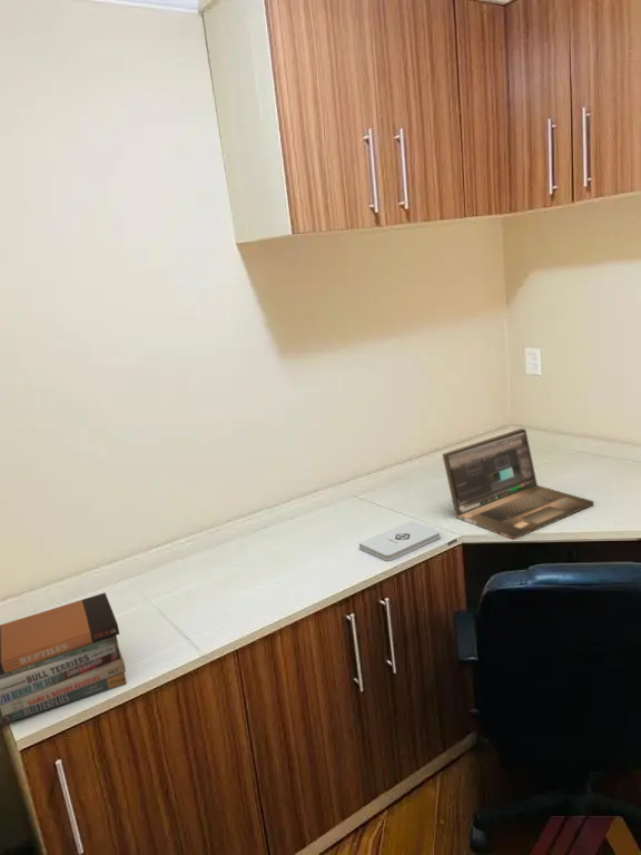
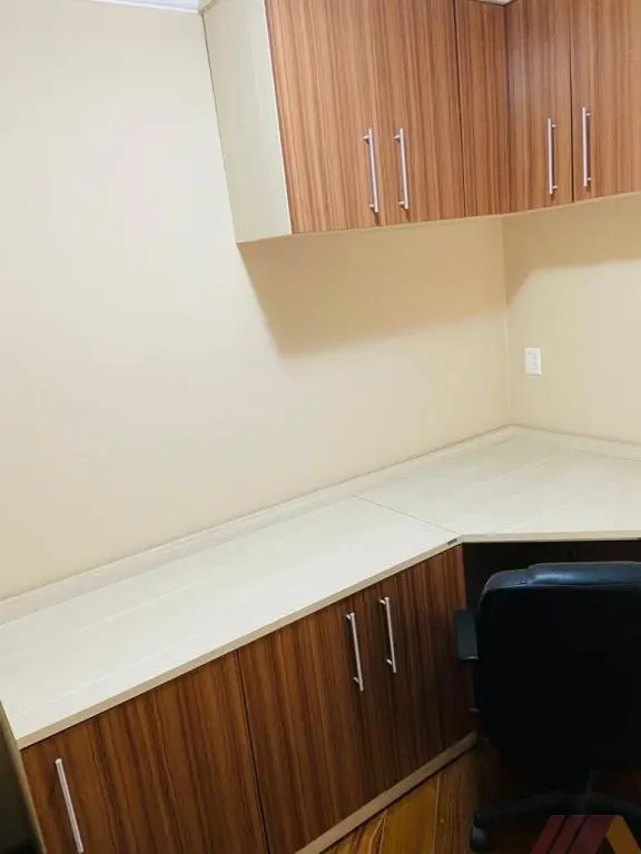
- notepad [358,520,442,562]
- book stack [0,591,128,726]
- laptop [442,428,595,541]
